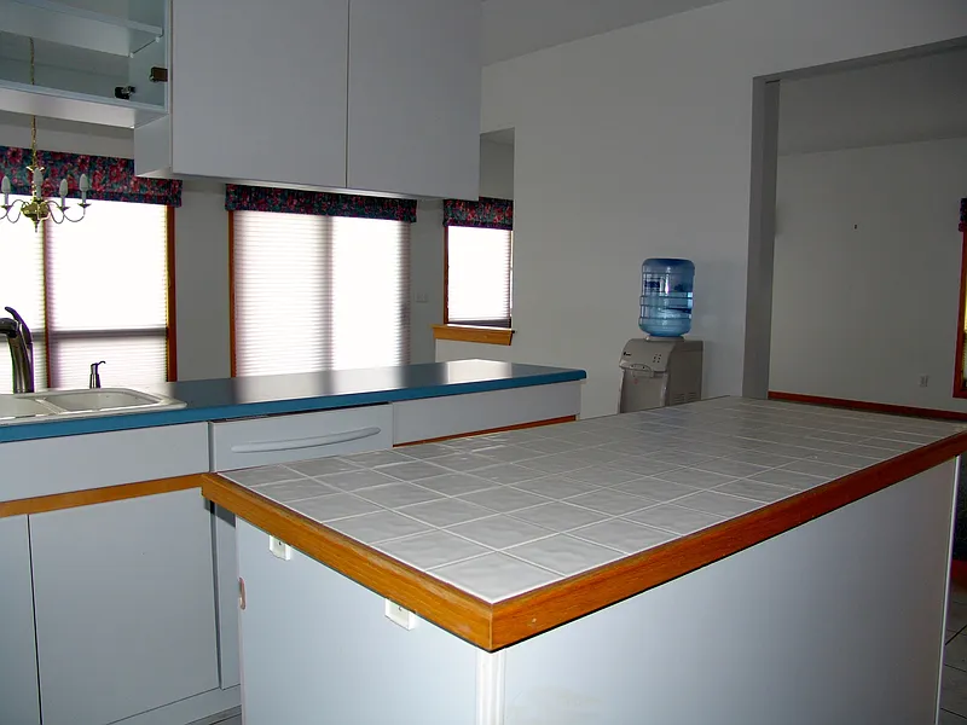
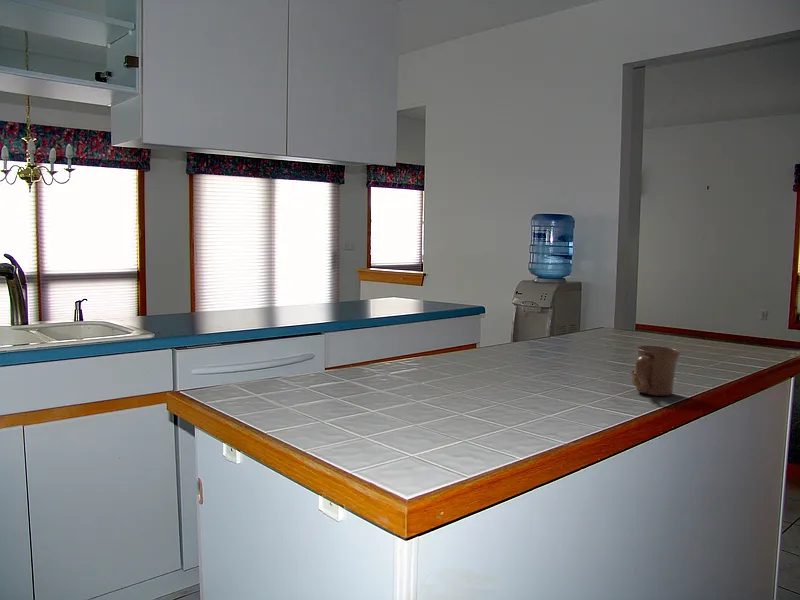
+ mug [629,345,682,397]
